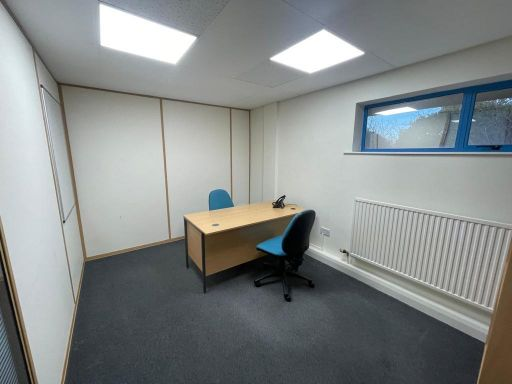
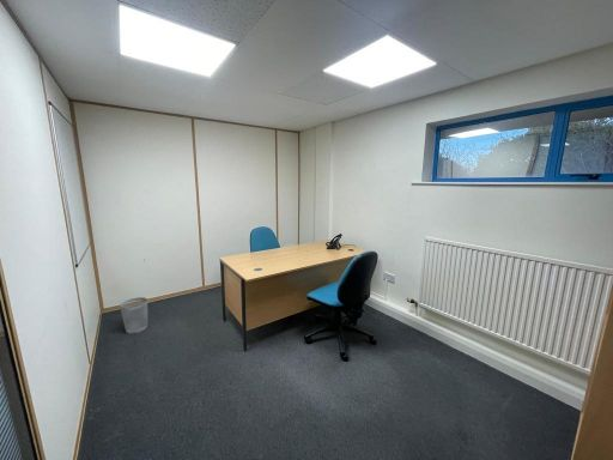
+ wastebasket [119,296,148,334]
